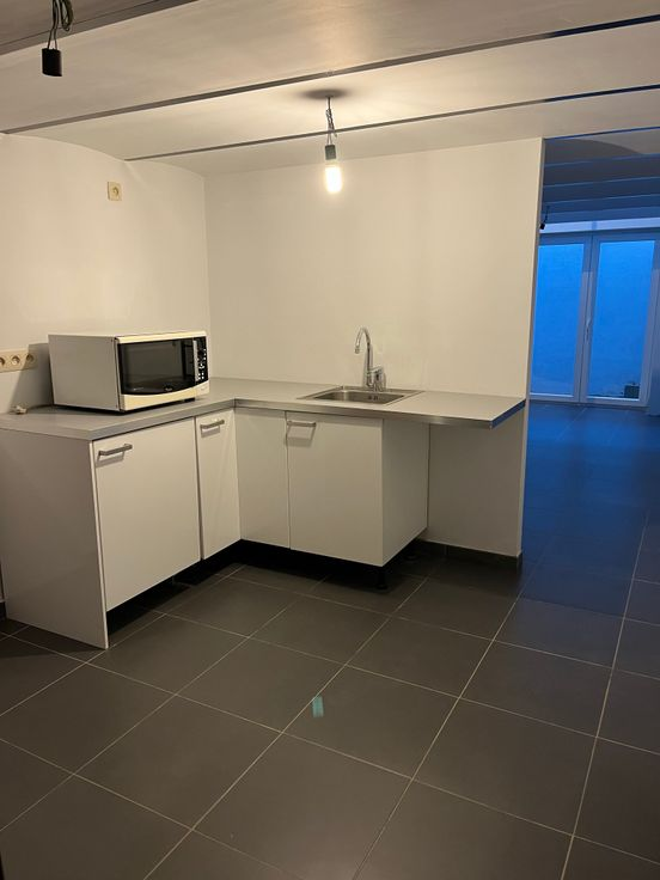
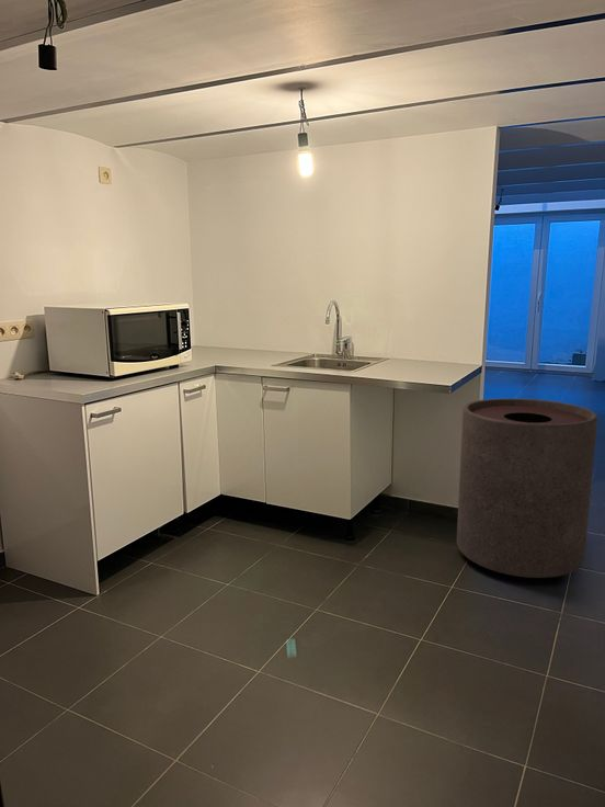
+ trash can [456,397,598,579]
